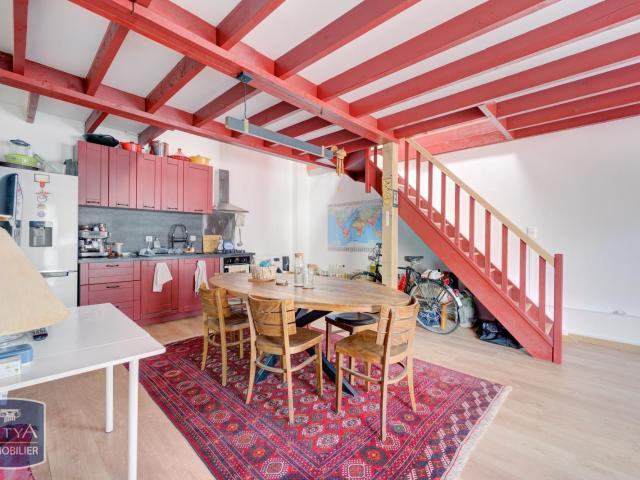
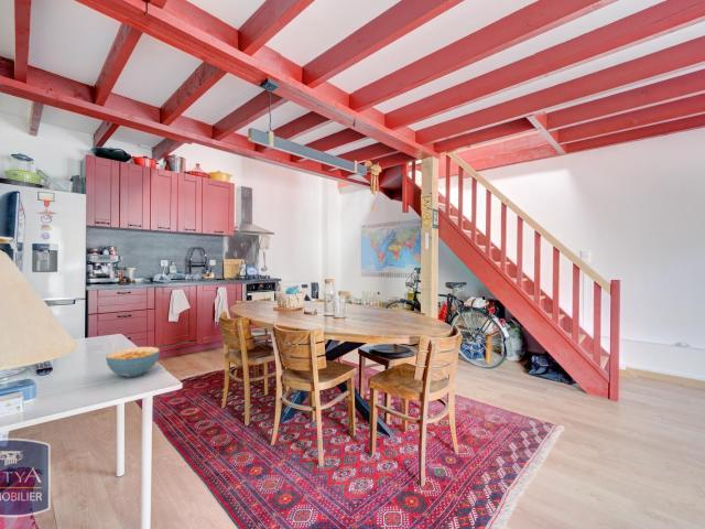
+ cereal bowl [105,346,161,378]
